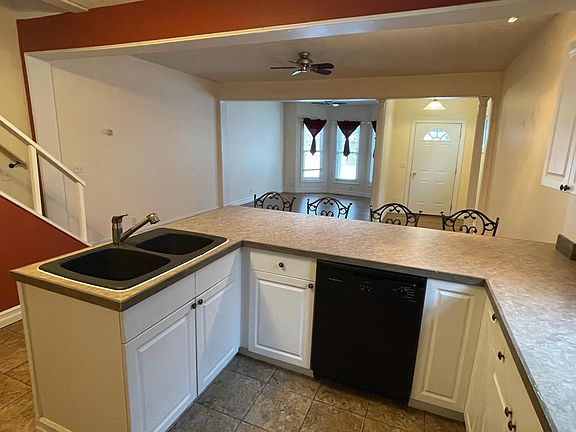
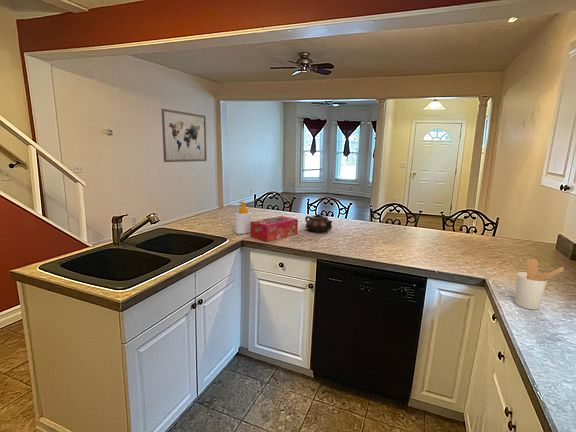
+ tissue box [249,215,299,242]
+ soap bottle [234,201,253,235]
+ utensil holder [514,258,565,311]
+ teapot [304,213,333,233]
+ wall art [161,108,208,163]
